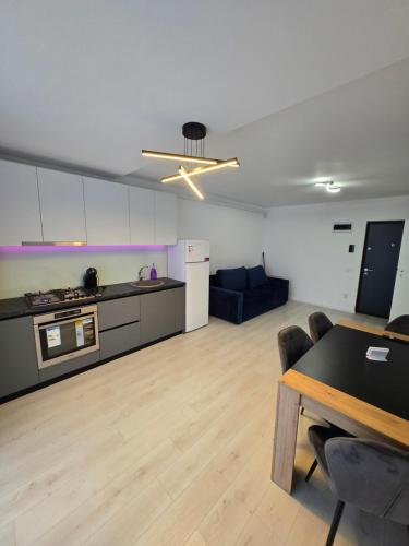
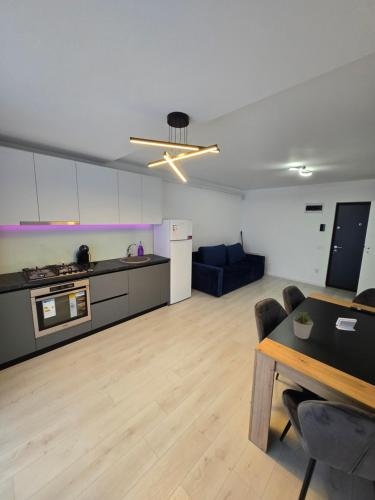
+ potted plant [291,311,314,340]
